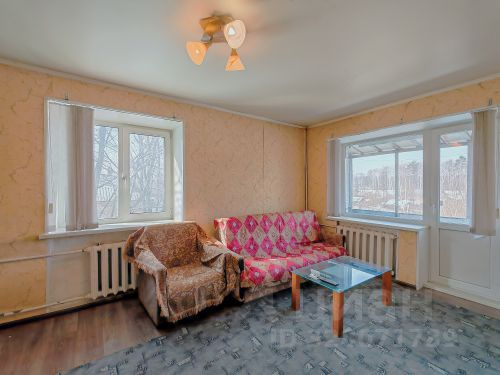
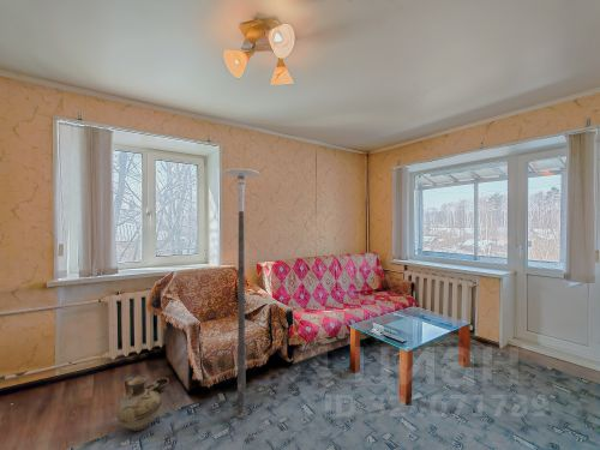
+ pole [221,168,262,420]
+ ceramic jug [115,373,170,433]
